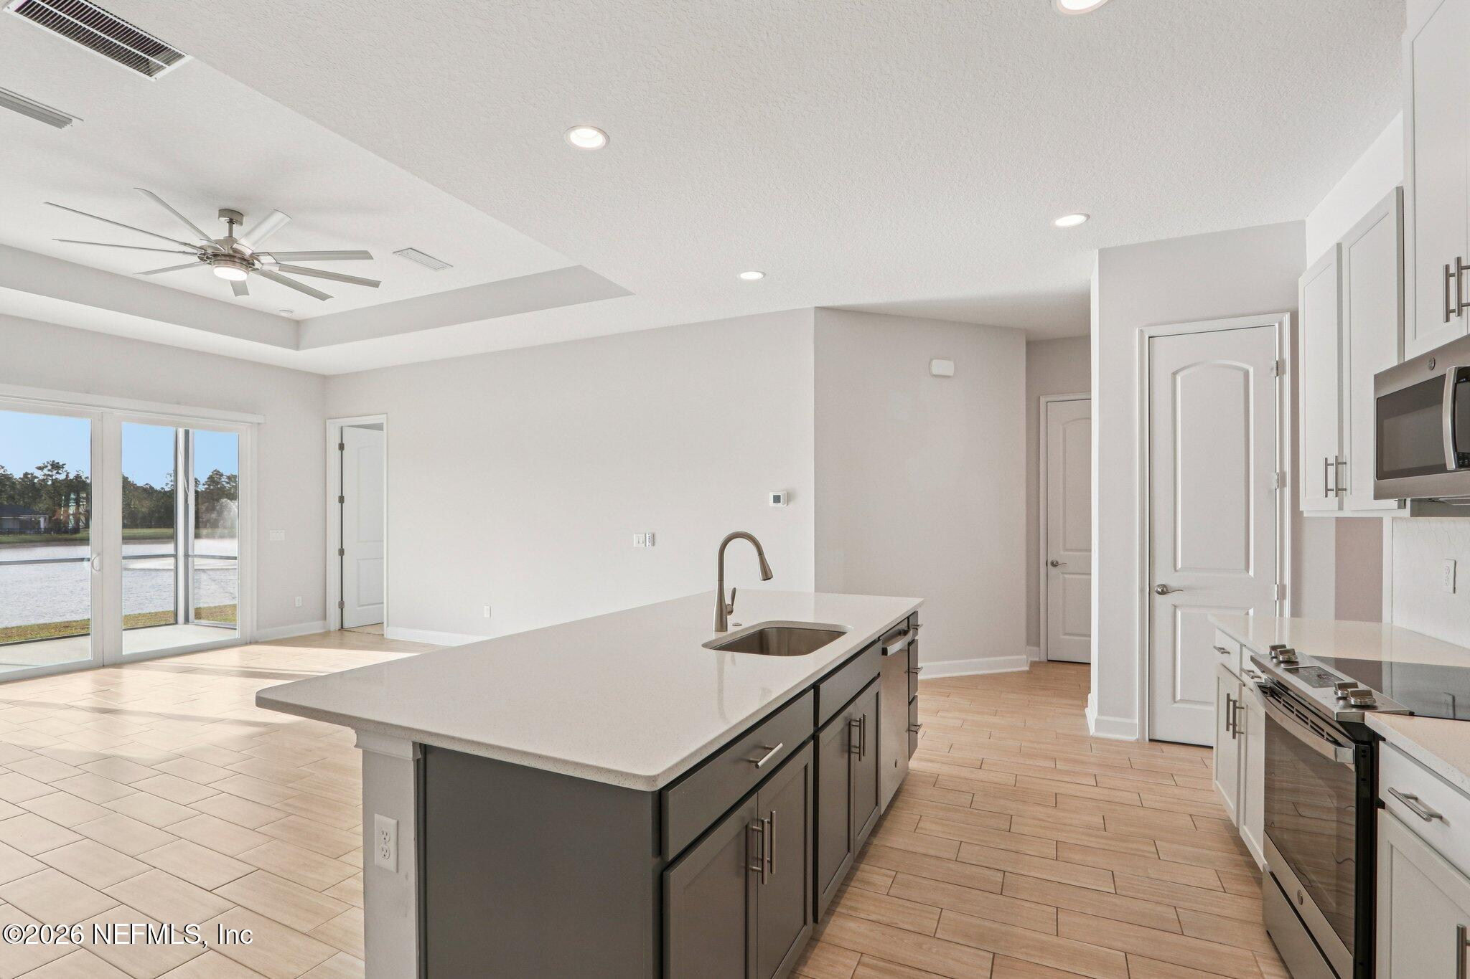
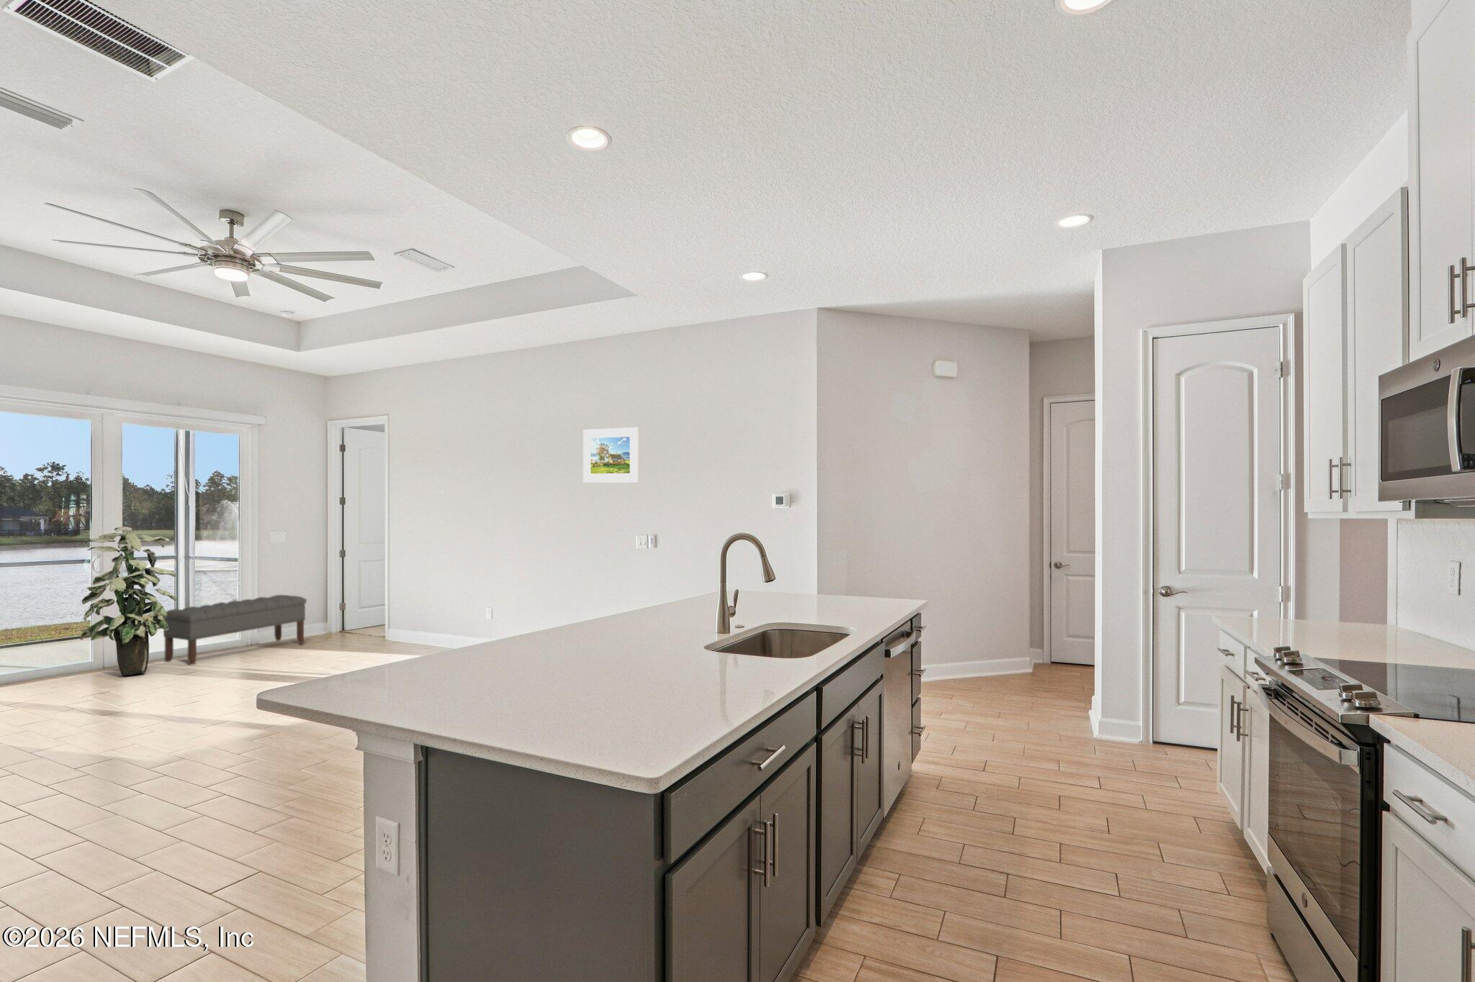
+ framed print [582,426,639,483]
+ bench [162,594,307,666]
+ indoor plant [79,526,178,676]
